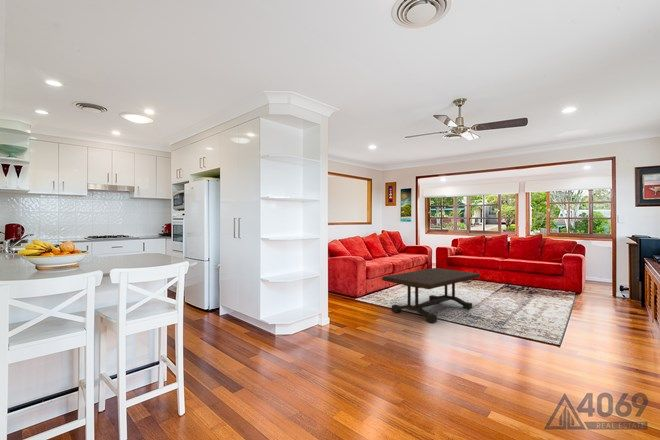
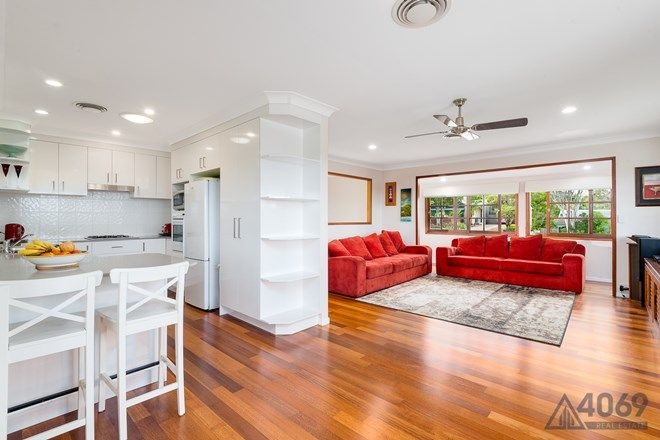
- coffee table [381,267,481,324]
